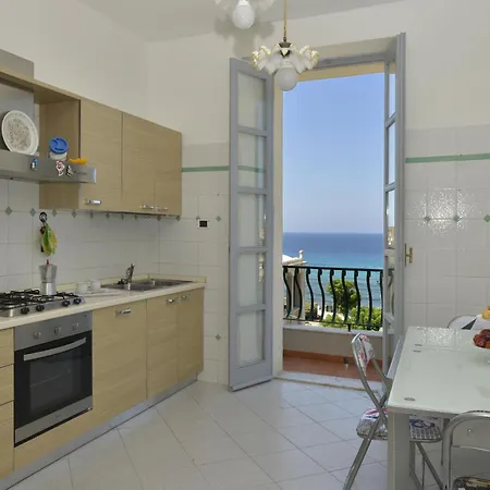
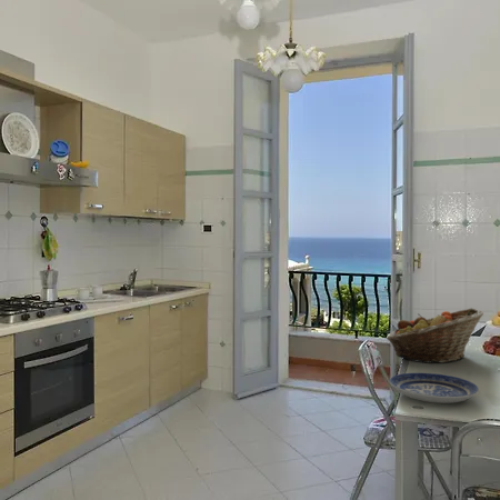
+ plate [389,372,480,404]
+ fruit basket [386,307,484,364]
